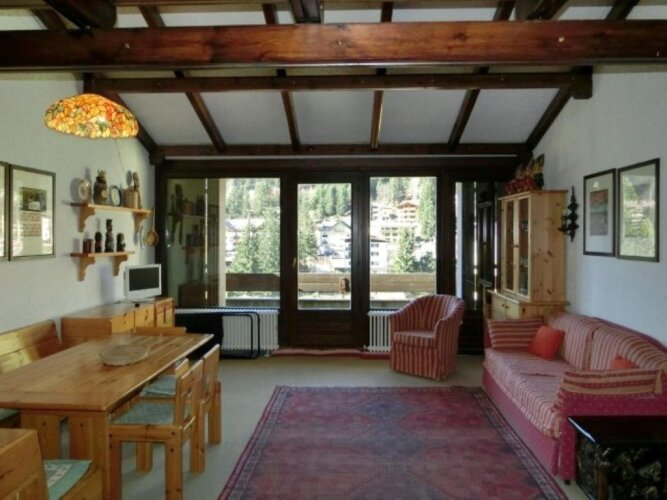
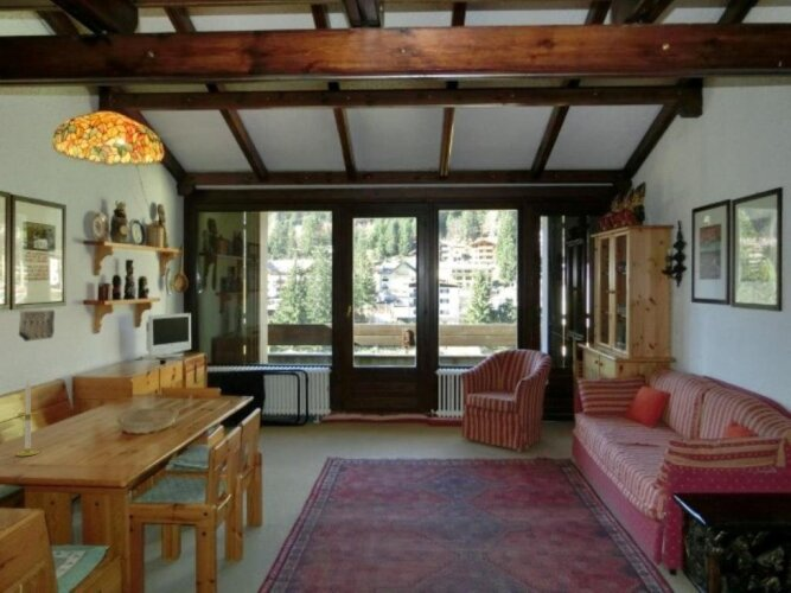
+ relief carving [18,310,56,343]
+ candle [15,378,40,458]
